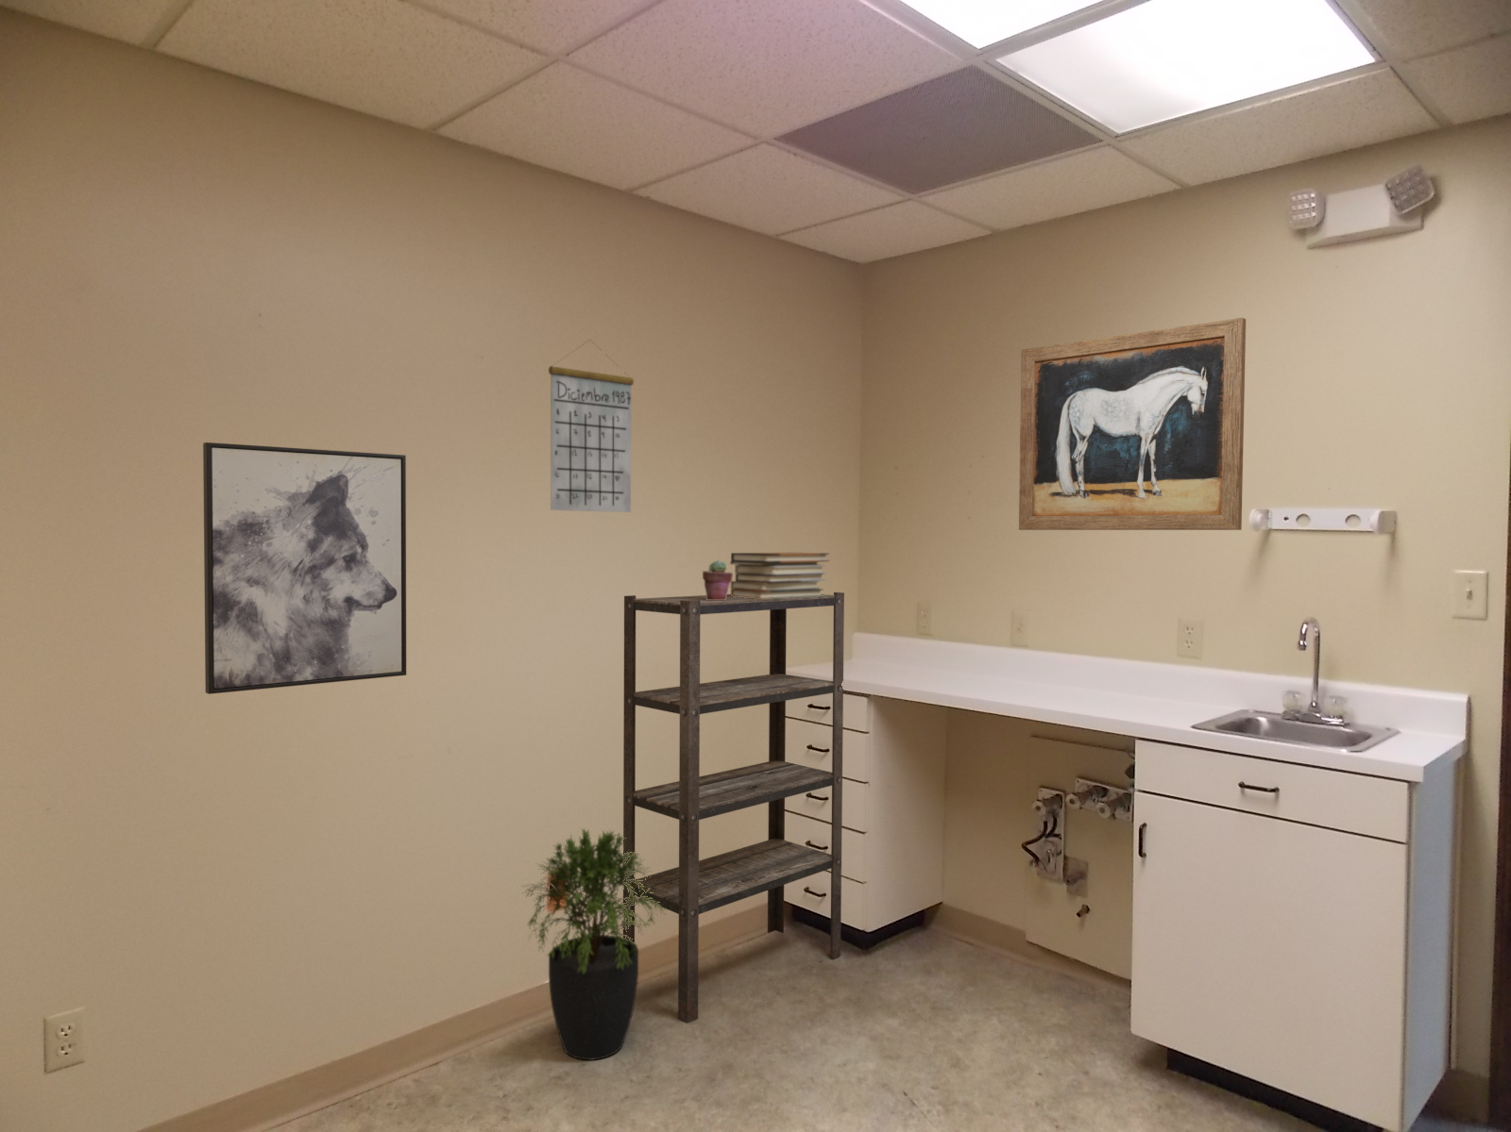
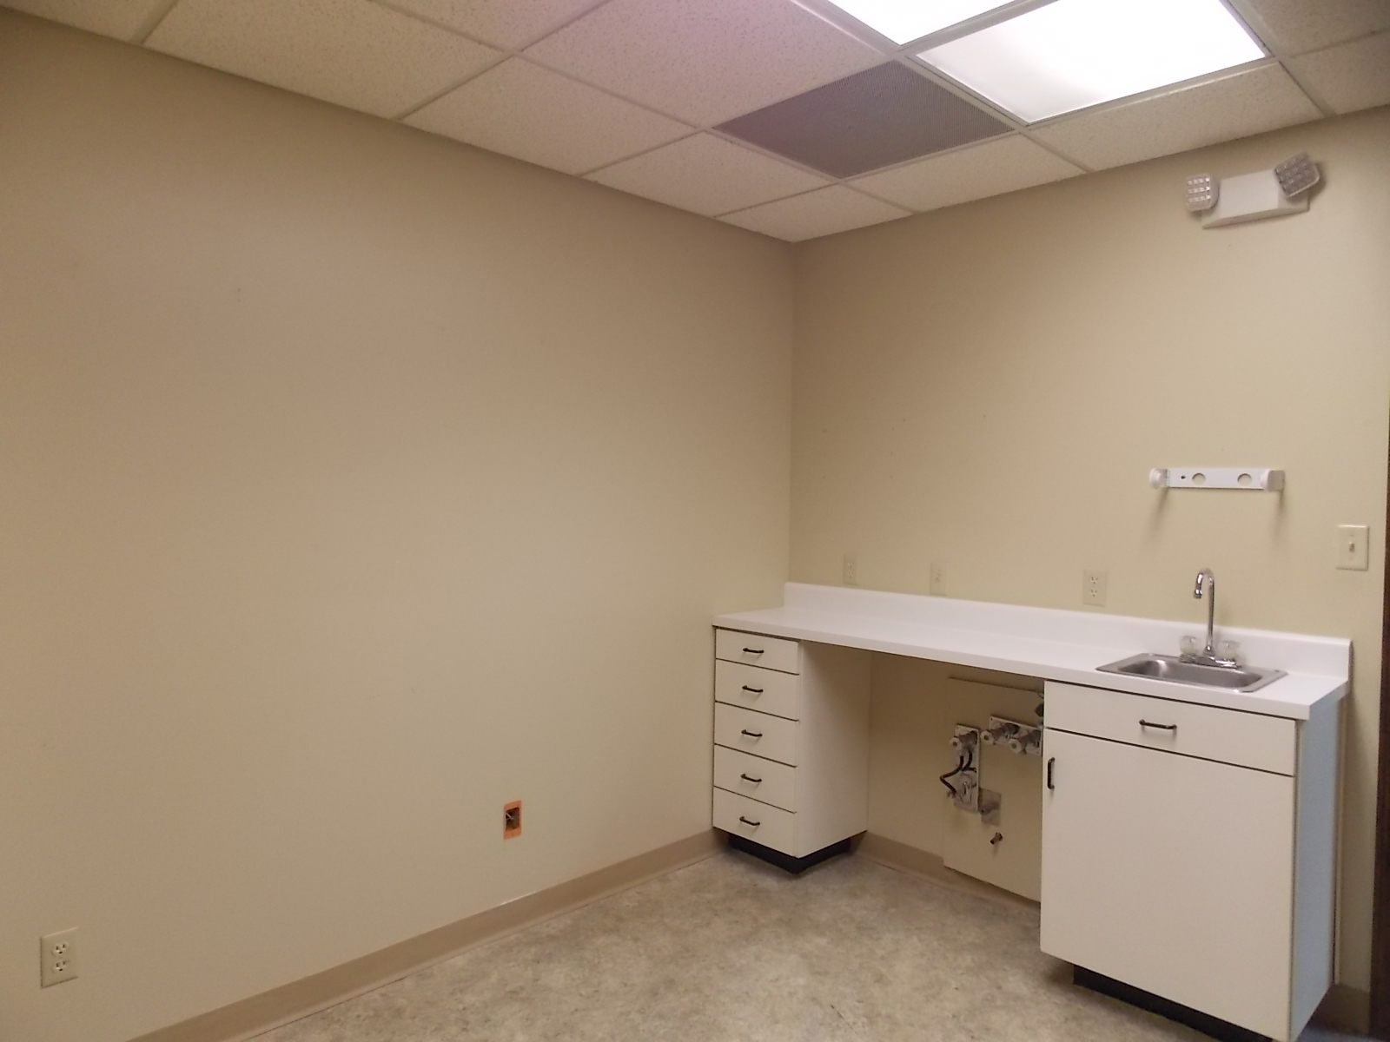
- shelving unit [622,591,845,1025]
- calendar [547,339,634,514]
- wall art [1018,317,1247,532]
- wall art [202,441,407,696]
- potted succulent [702,559,734,600]
- book stack [729,552,830,599]
- potted plant [520,828,667,1062]
